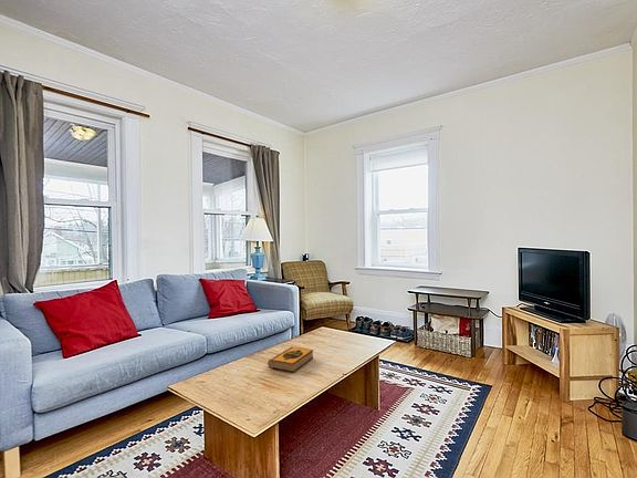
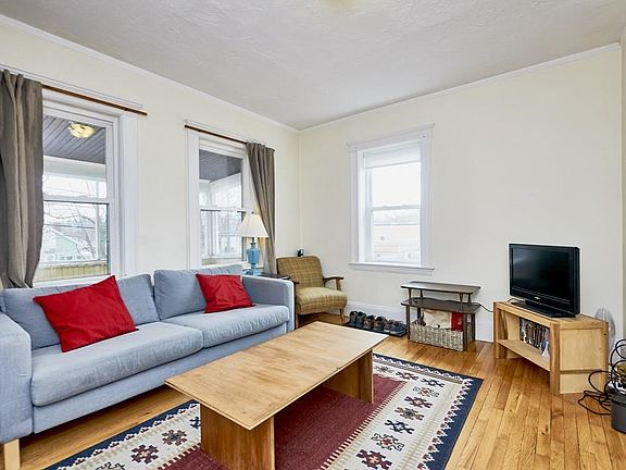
- hardback book [267,345,314,373]
